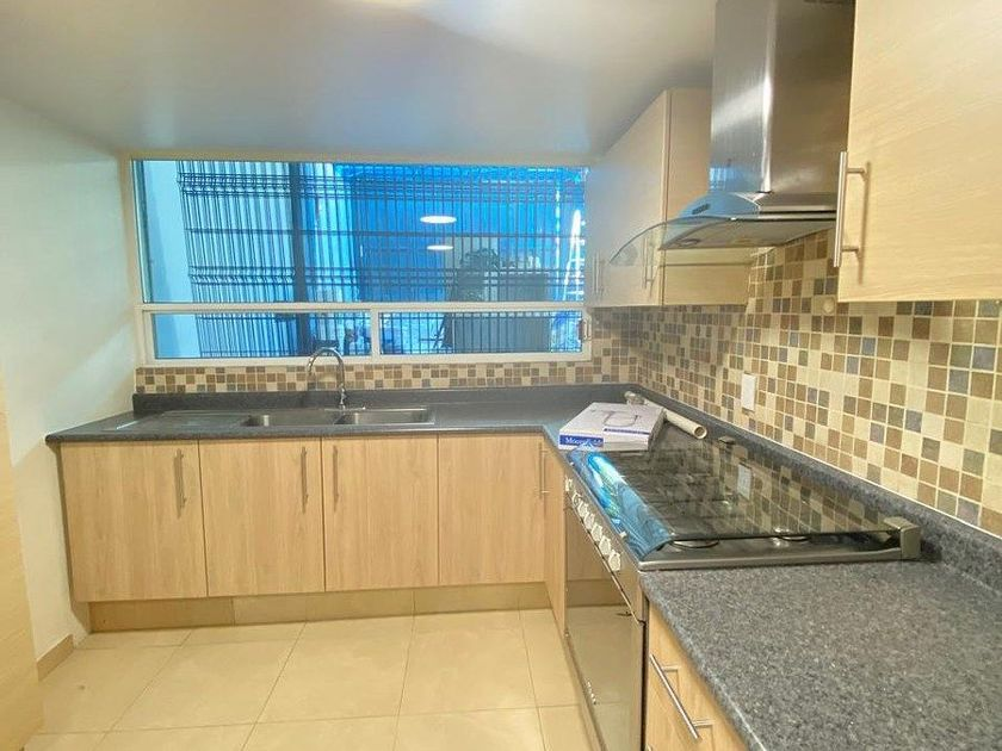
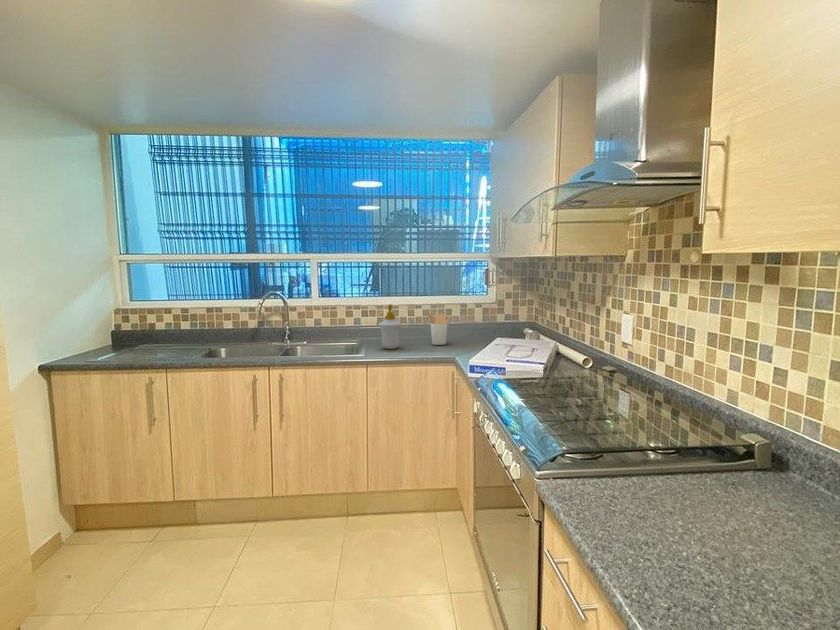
+ soap bottle [378,303,402,350]
+ utensil holder [428,312,452,346]
